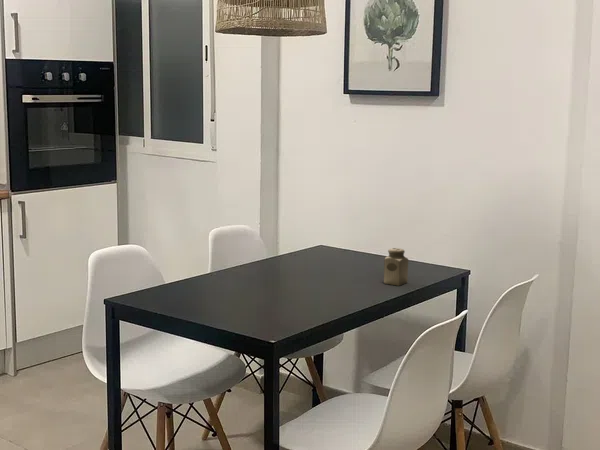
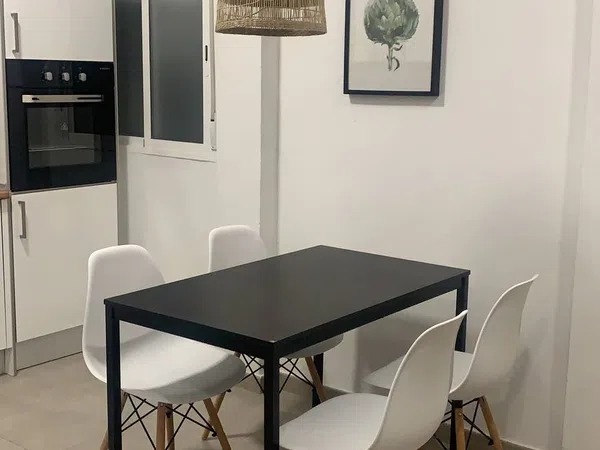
- salt shaker [383,247,409,287]
